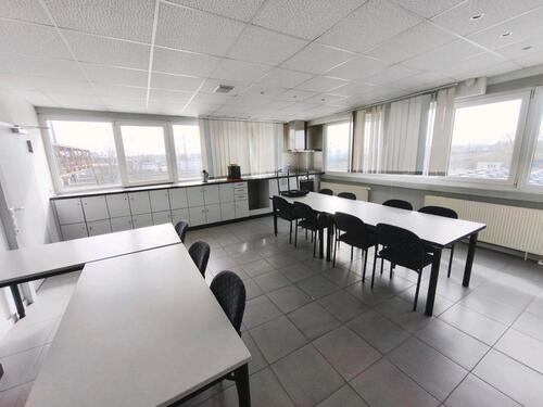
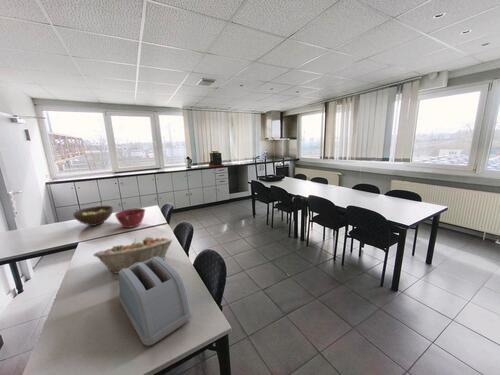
+ fruit basket [92,236,173,275]
+ mixing bowl [114,207,146,229]
+ toaster [118,257,192,347]
+ fruit bowl [72,205,114,227]
